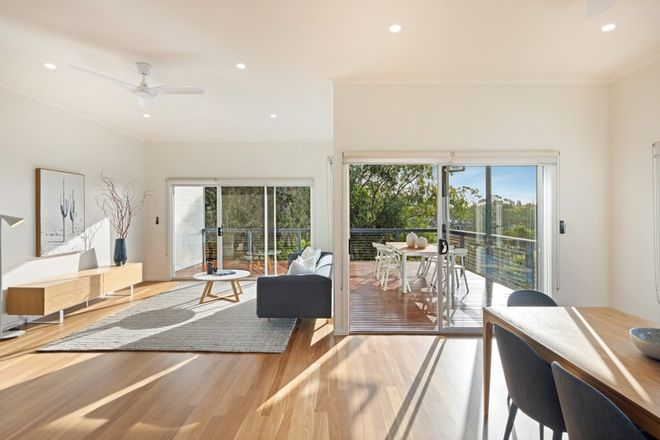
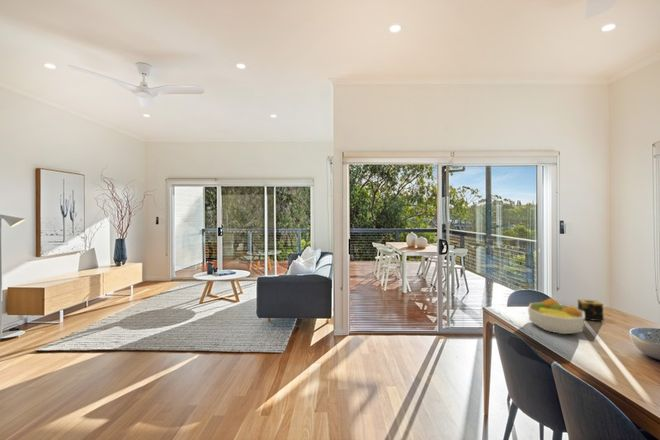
+ candle [577,298,605,322]
+ fruit bowl [527,297,585,335]
